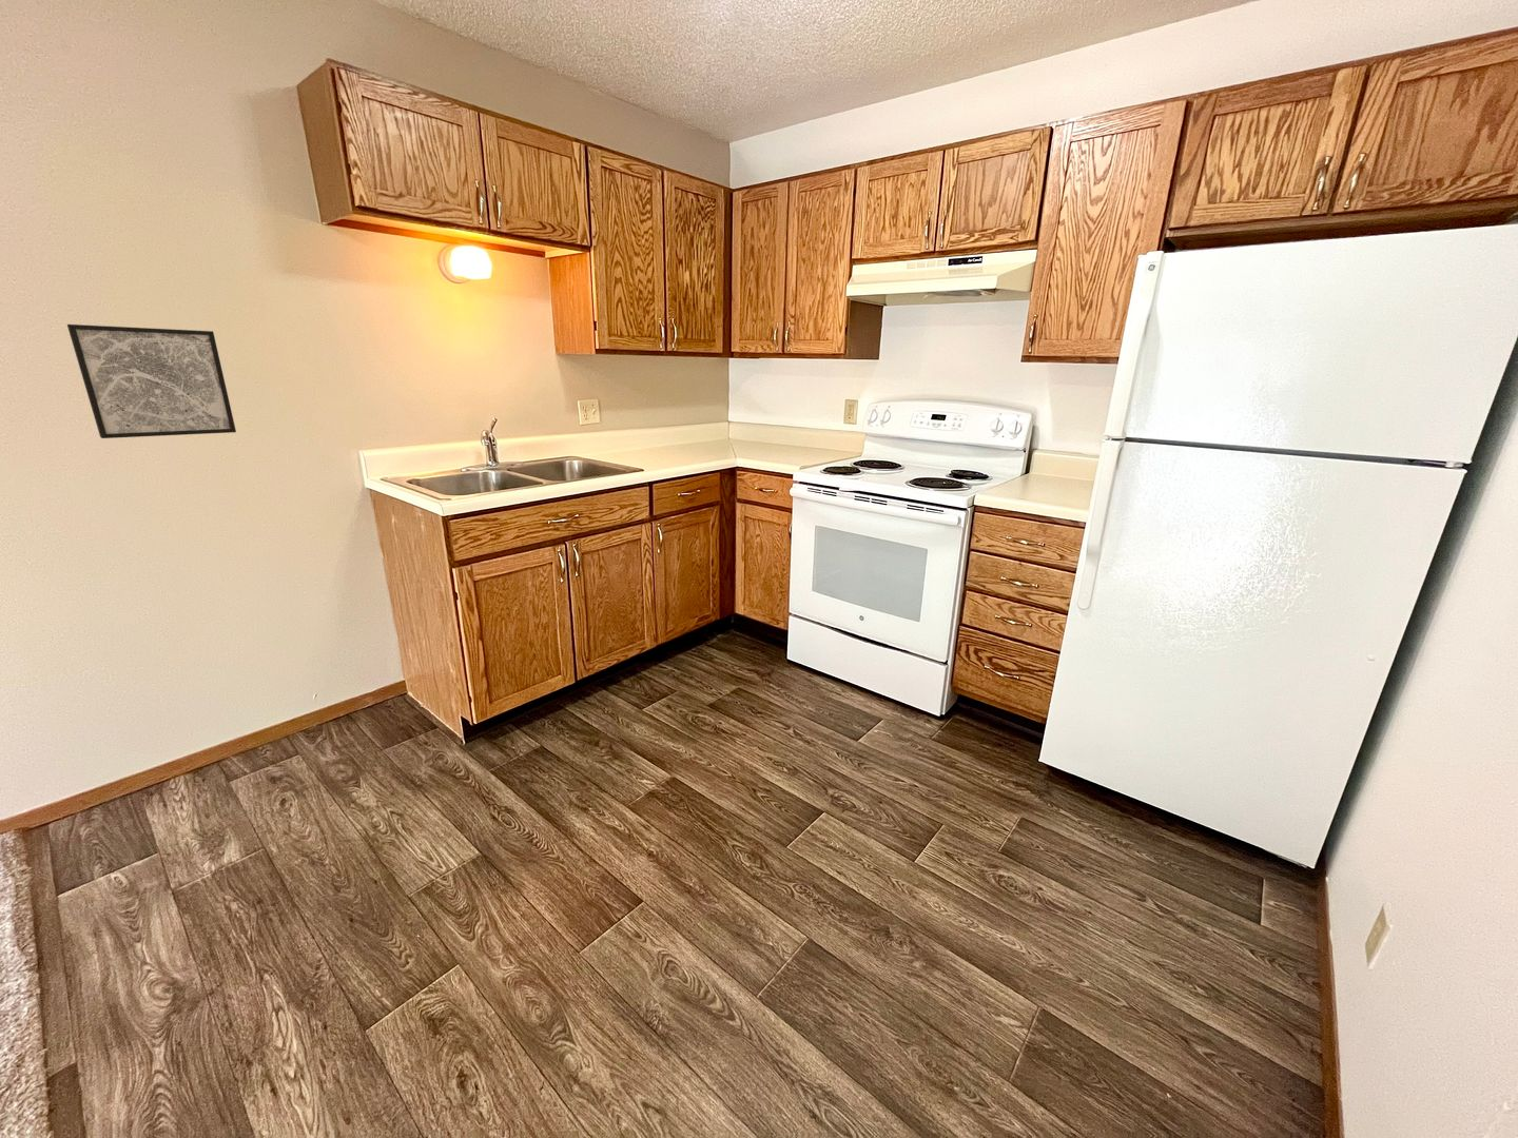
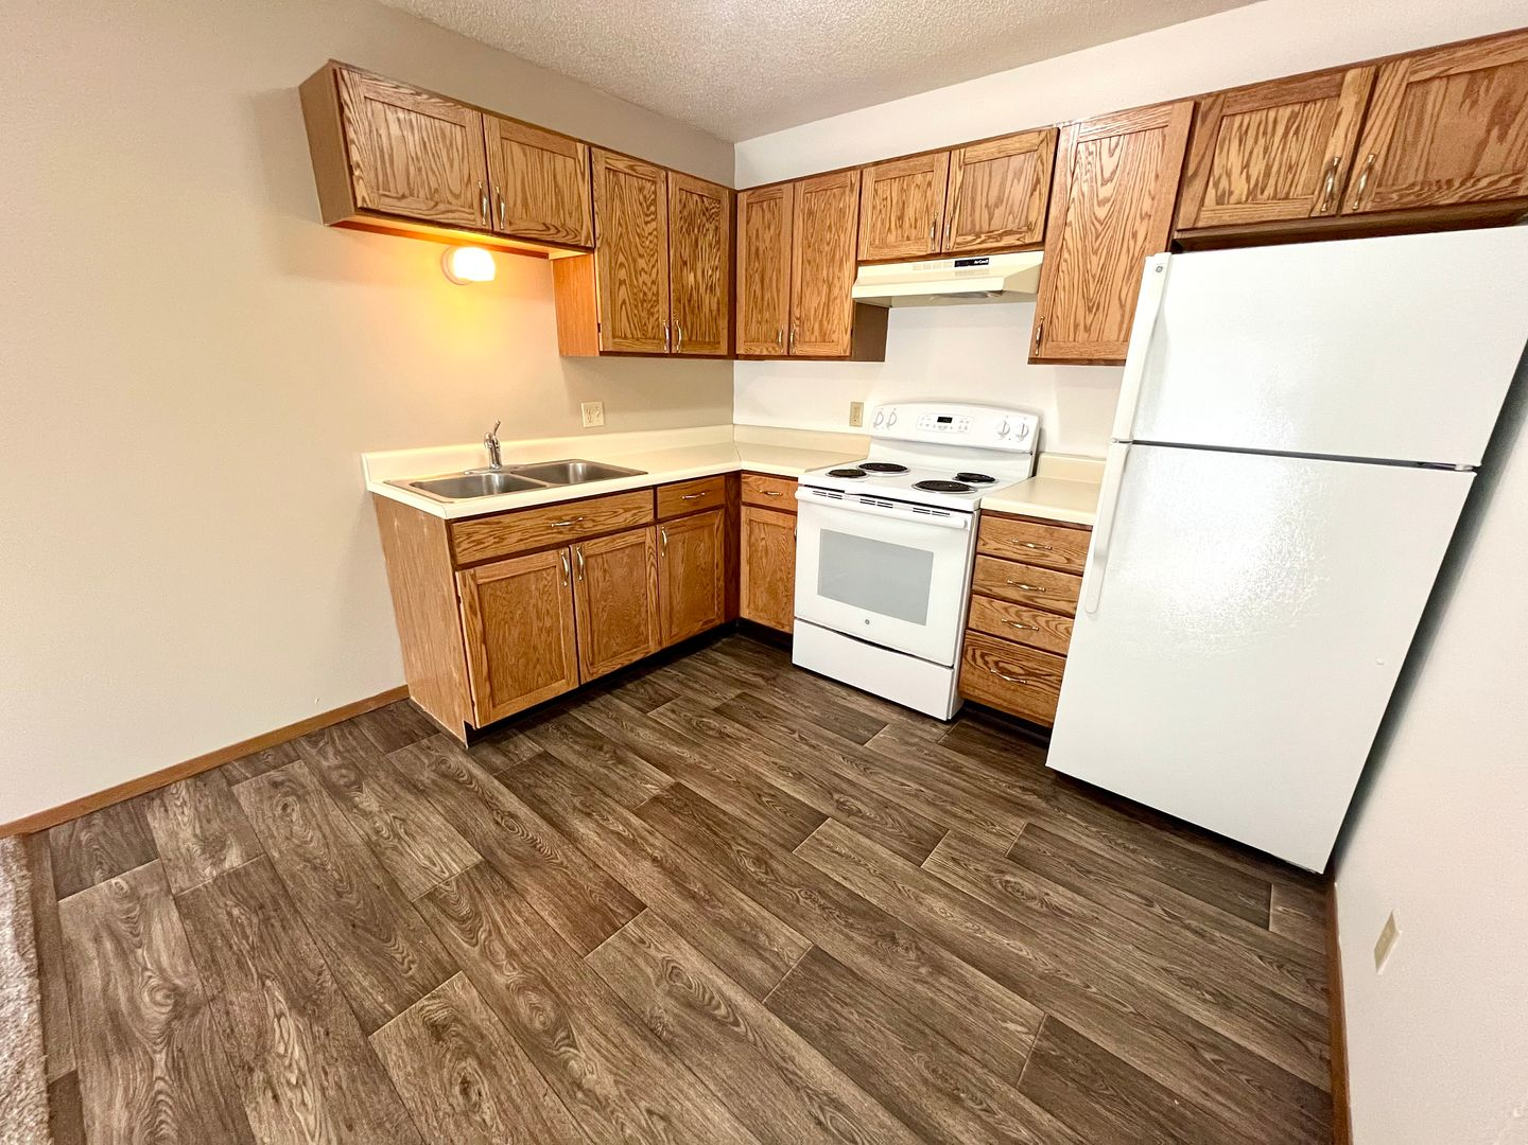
- wall art [67,324,237,440]
